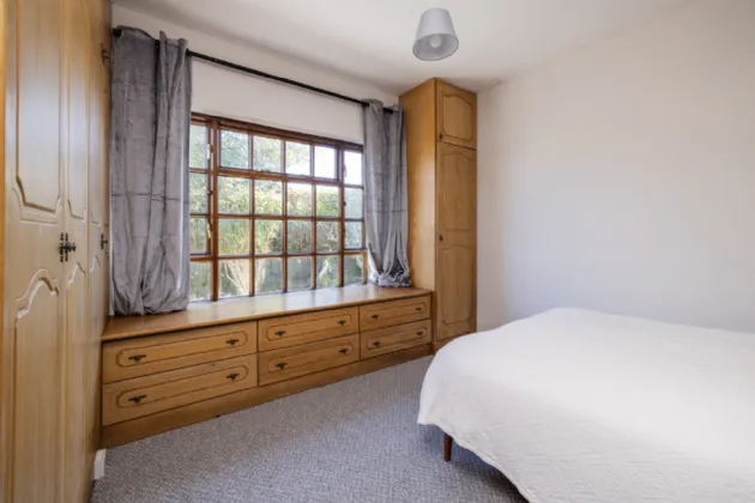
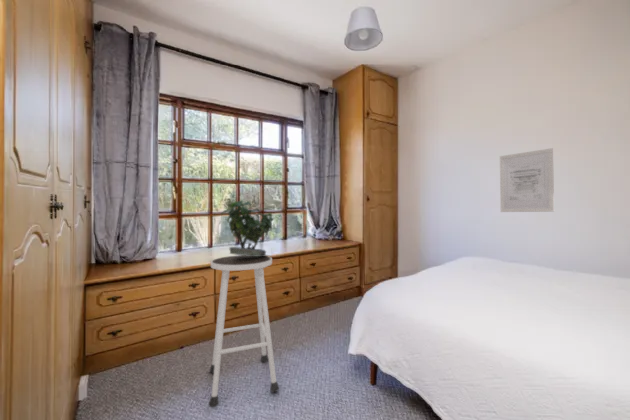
+ stool [208,255,280,408]
+ wall art [499,147,555,213]
+ potted plant [220,200,275,257]
